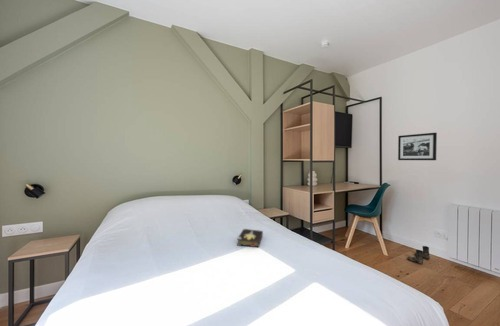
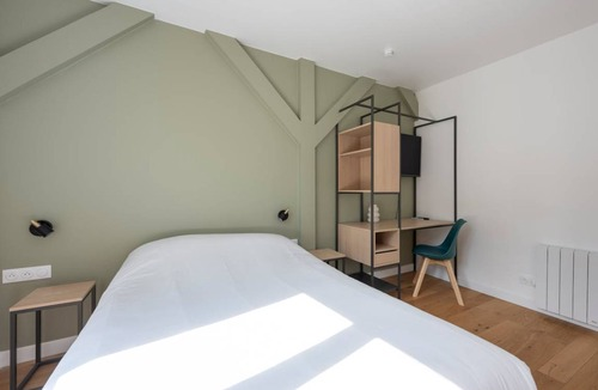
- hardback book [236,228,264,248]
- boots [406,245,431,265]
- picture frame [397,132,438,161]
